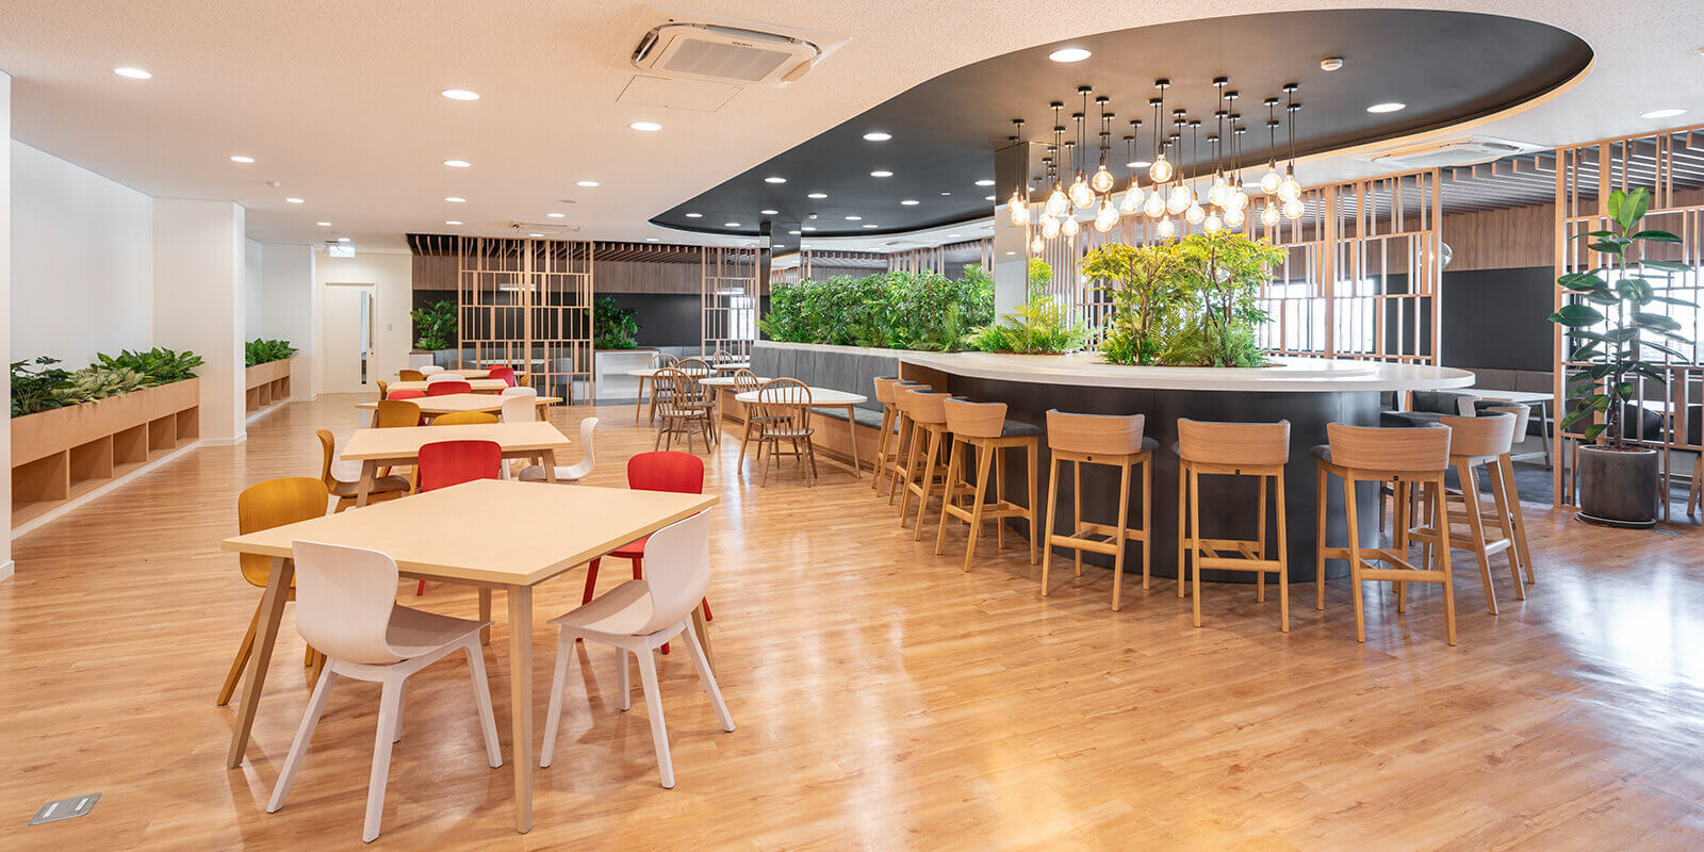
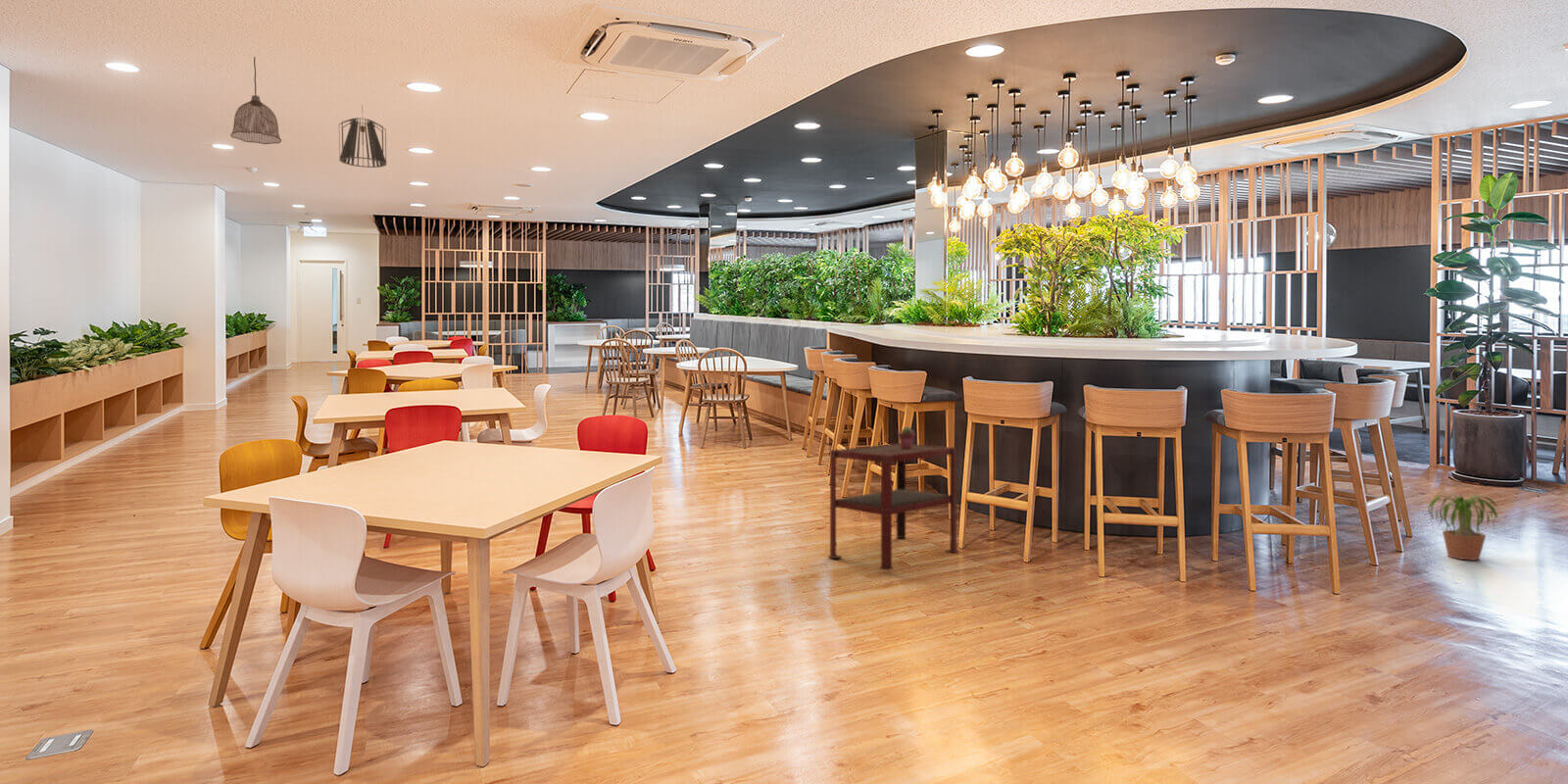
+ potted succulent [897,425,916,449]
+ side table [827,442,959,571]
+ pendant light [338,104,387,169]
+ pendant lamp [229,56,282,145]
+ potted plant [1419,492,1509,562]
